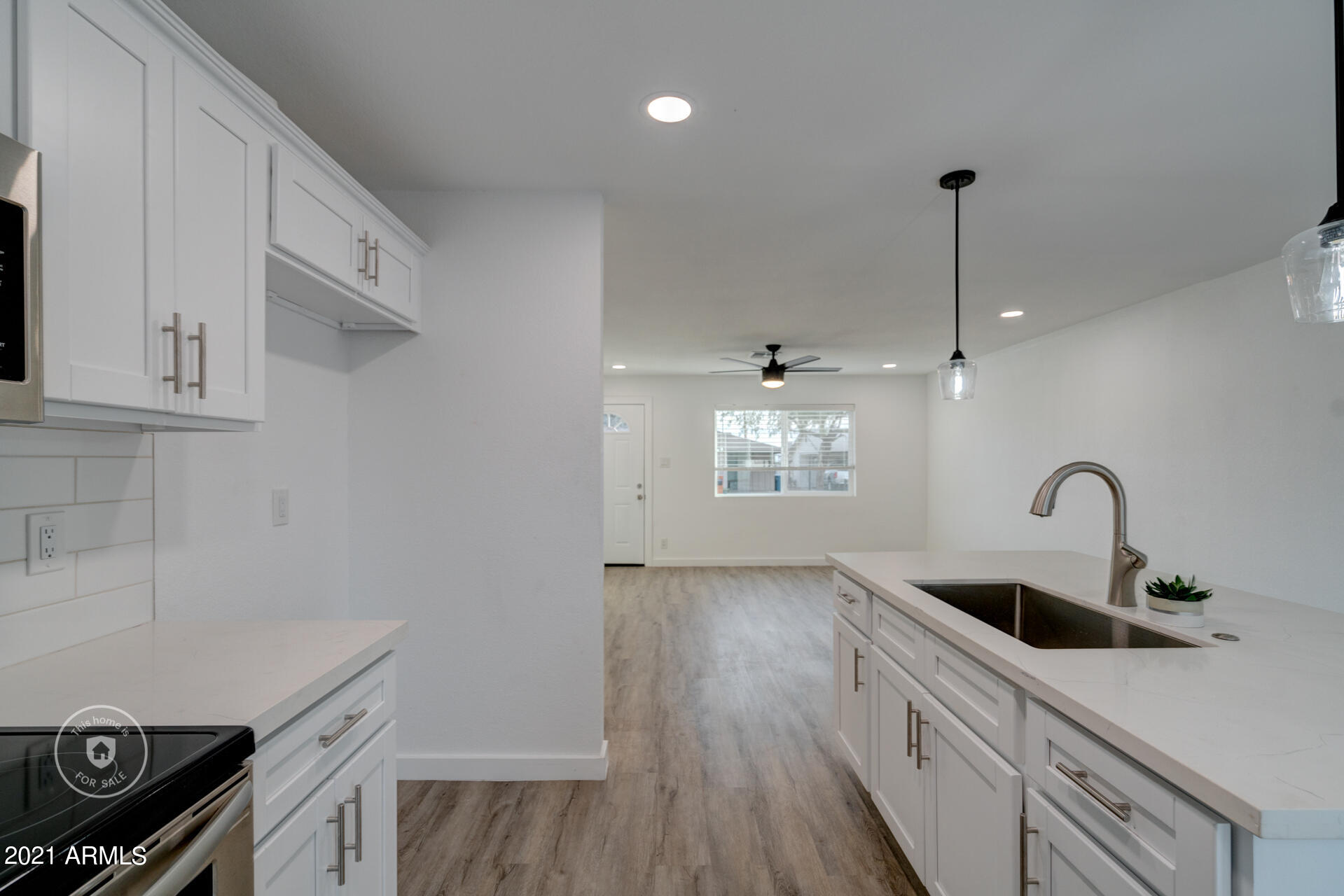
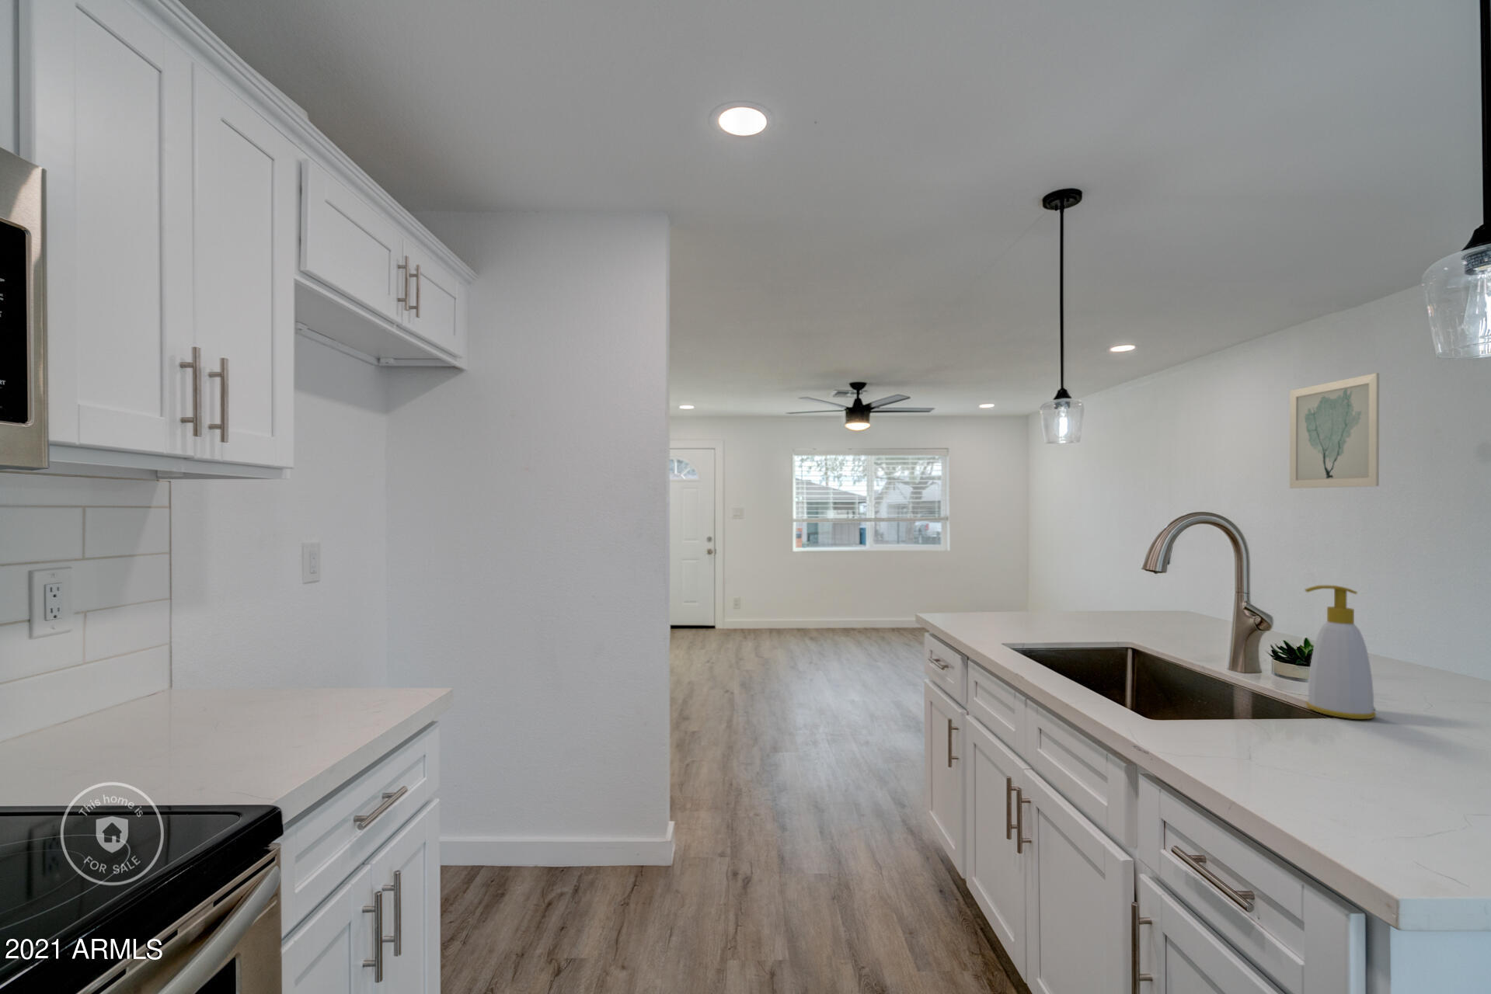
+ wall art [1289,372,1380,489]
+ soap bottle [1304,584,1377,720]
